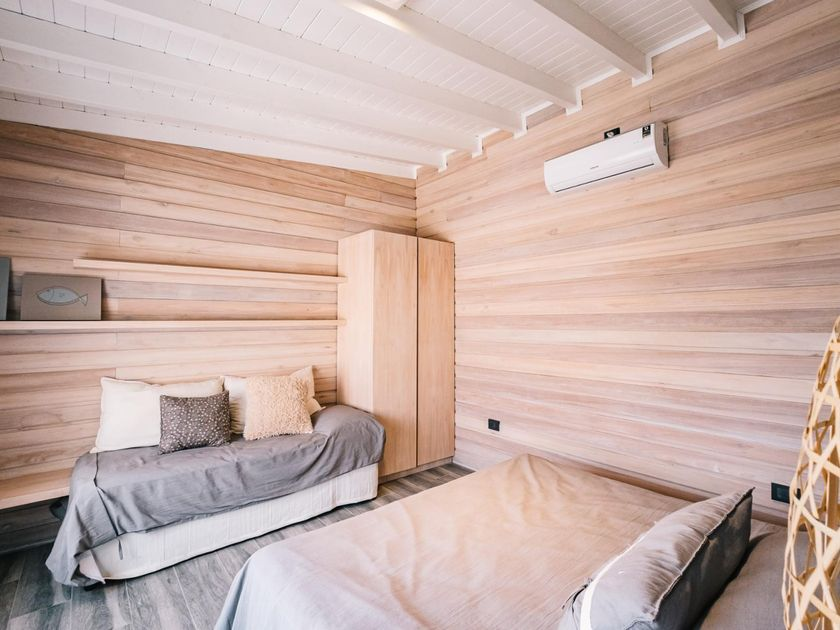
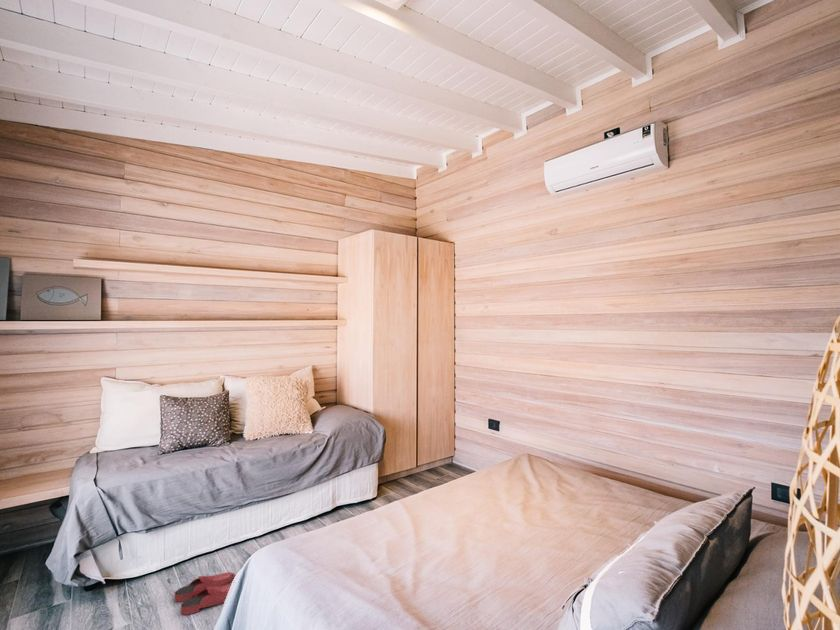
+ slippers [174,571,236,616]
